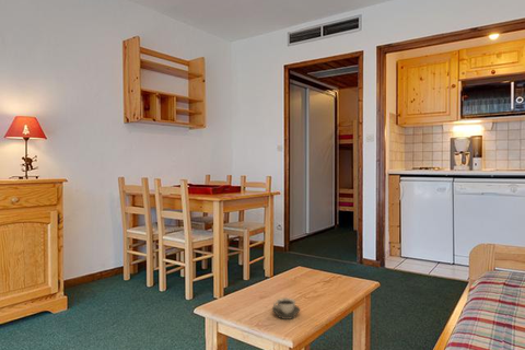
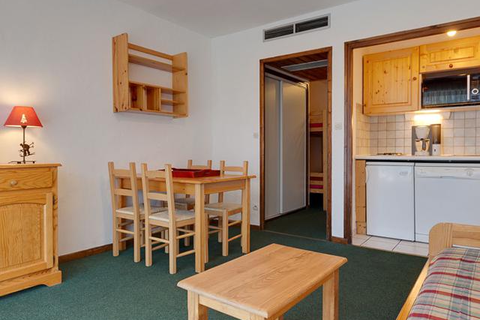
- cup [271,296,301,320]
